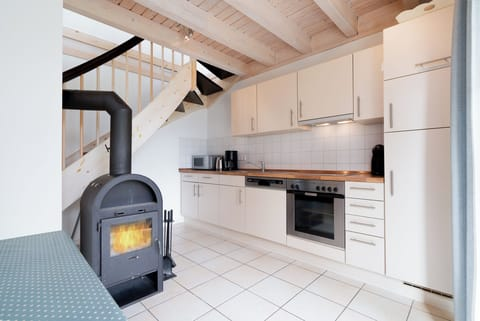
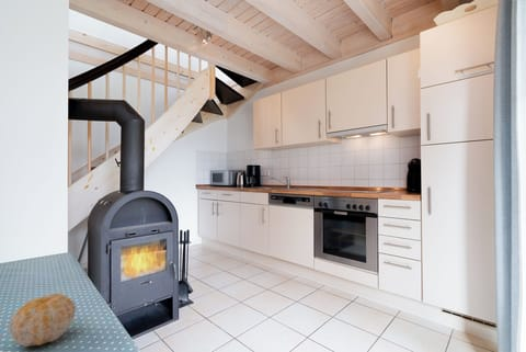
+ fruit [9,293,77,348]
